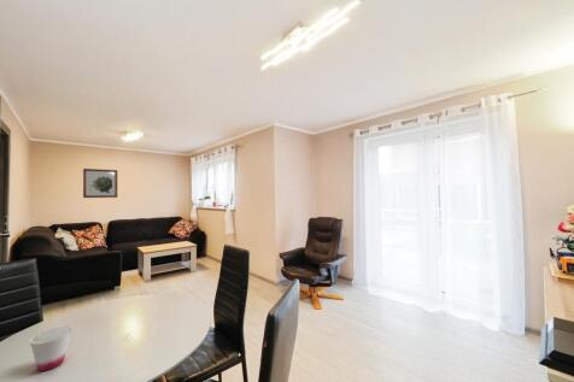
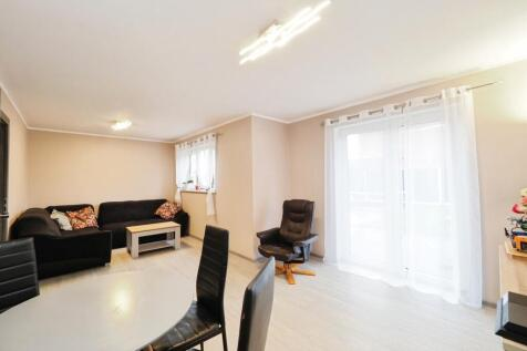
- wall art [82,168,118,199]
- cup [29,327,72,372]
